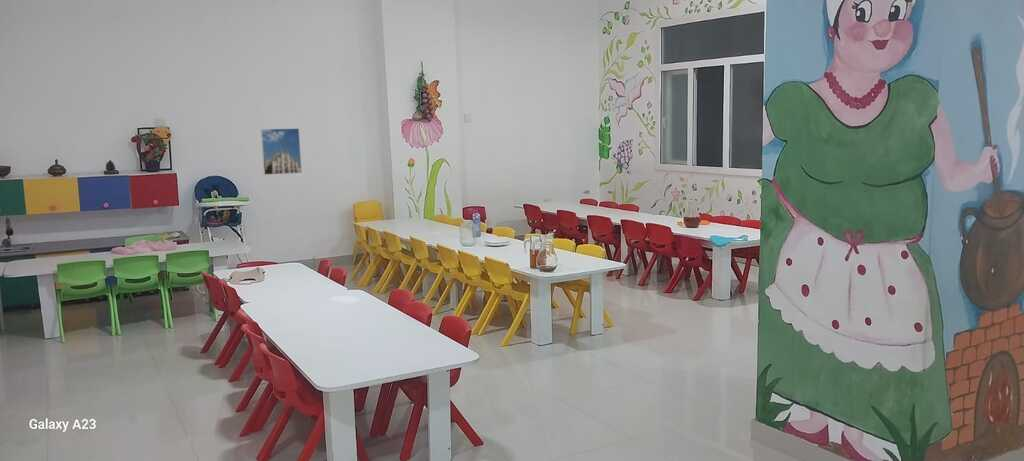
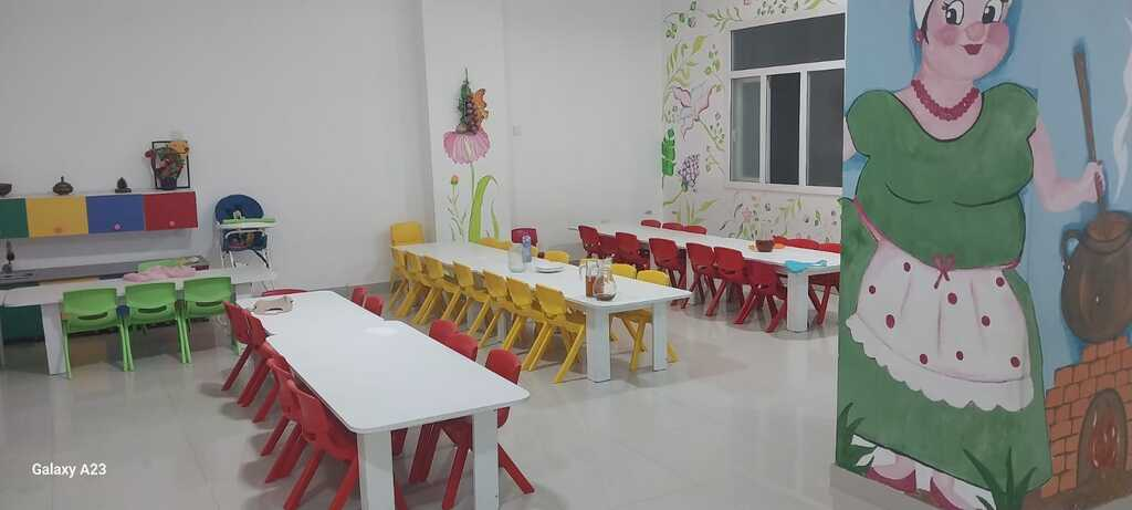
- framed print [260,127,303,176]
